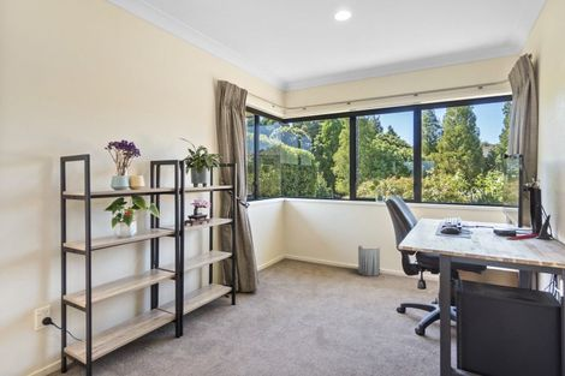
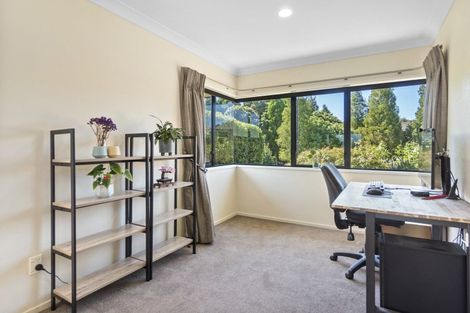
- trash can [357,244,381,277]
